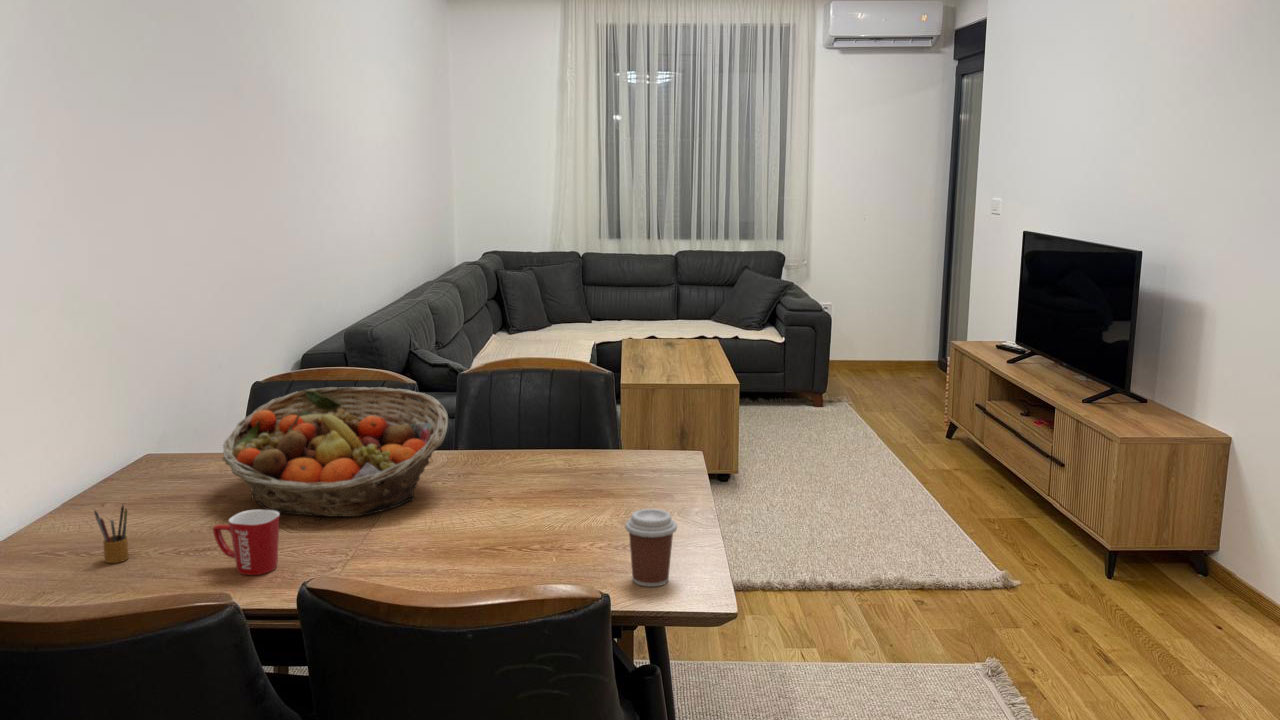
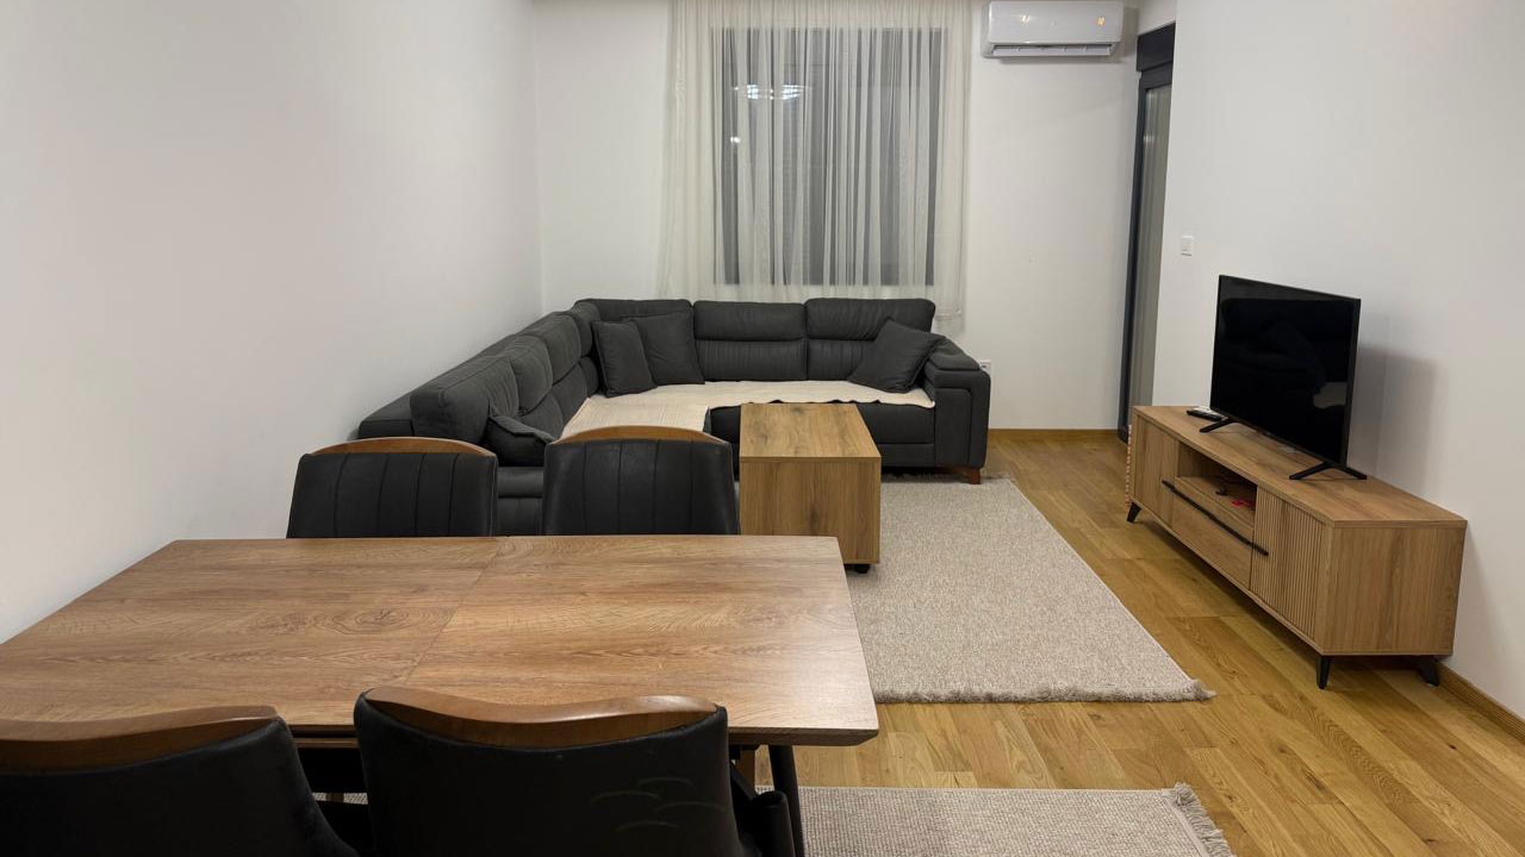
- coffee cup [624,508,678,588]
- fruit basket [221,386,449,518]
- mug [212,509,281,576]
- pencil box [93,503,130,564]
